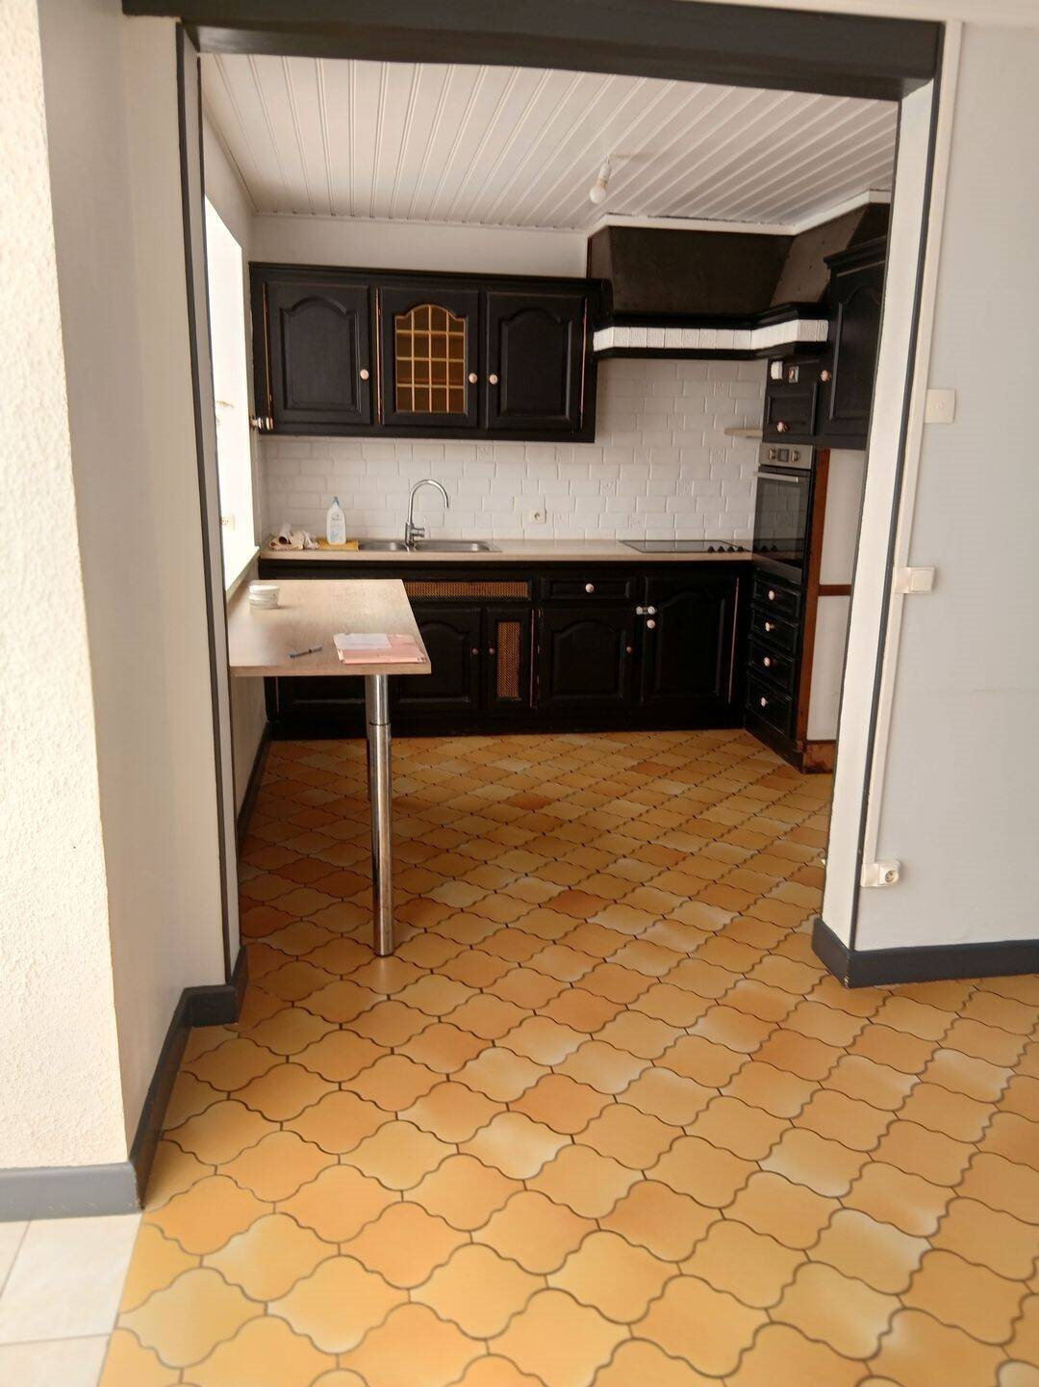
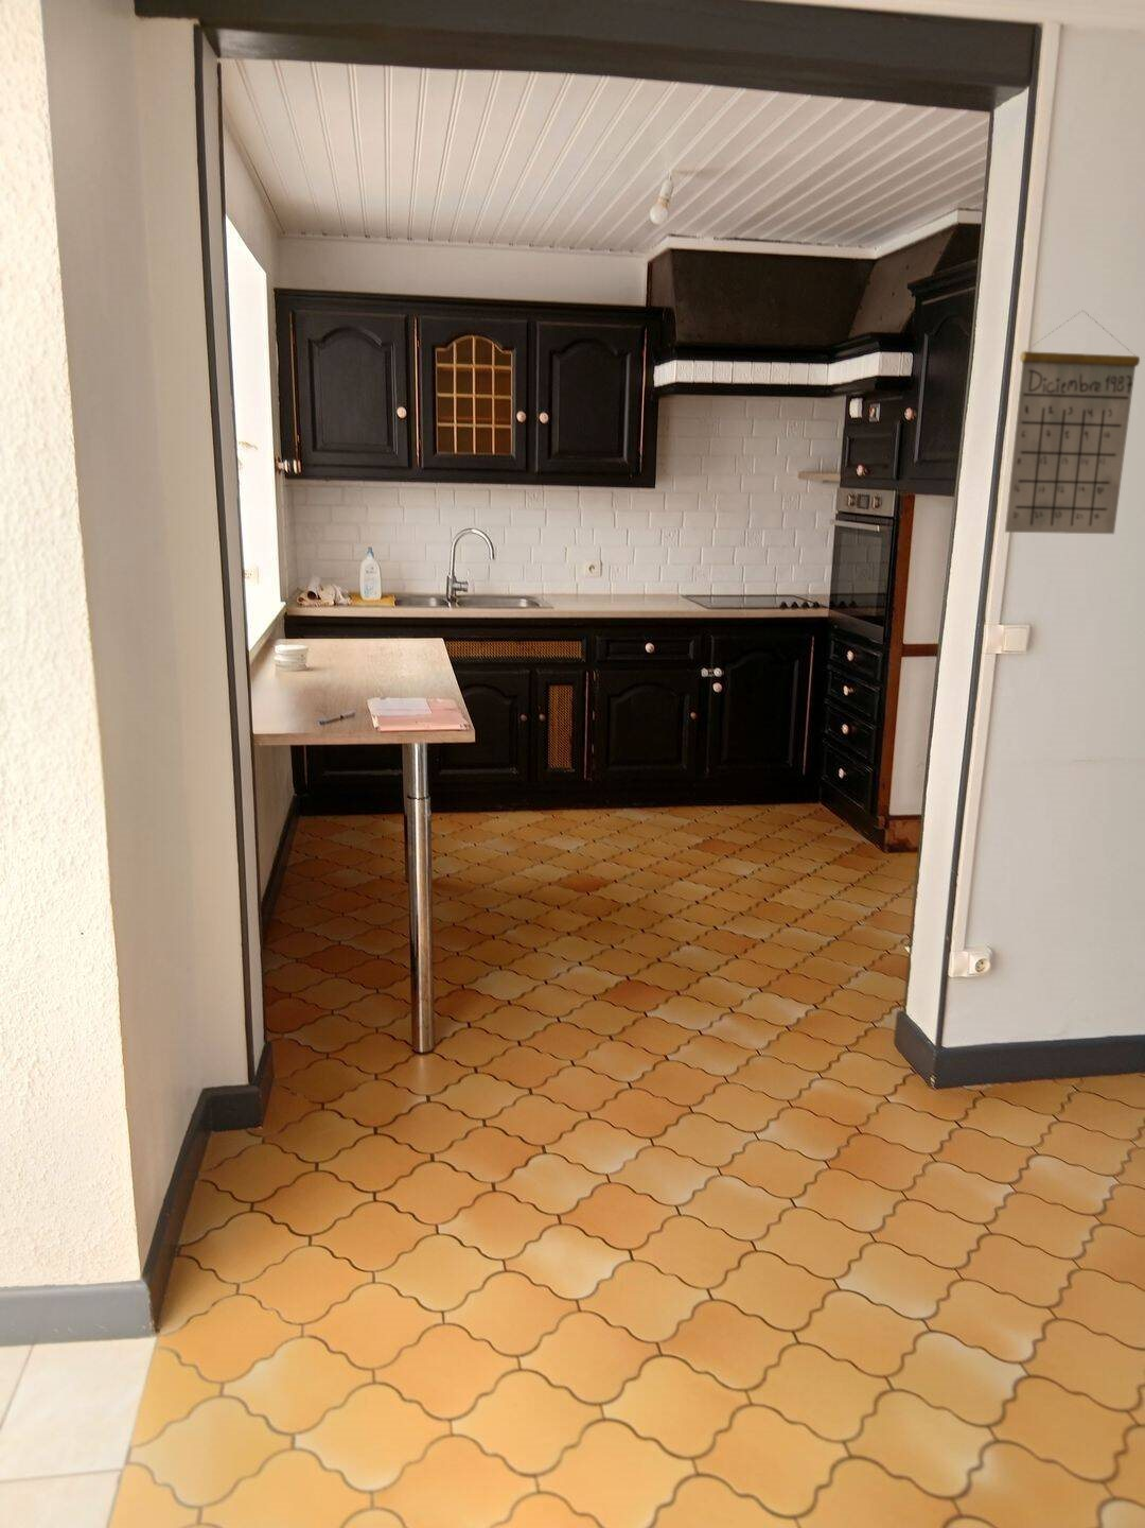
+ calendar [1004,309,1140,534]
